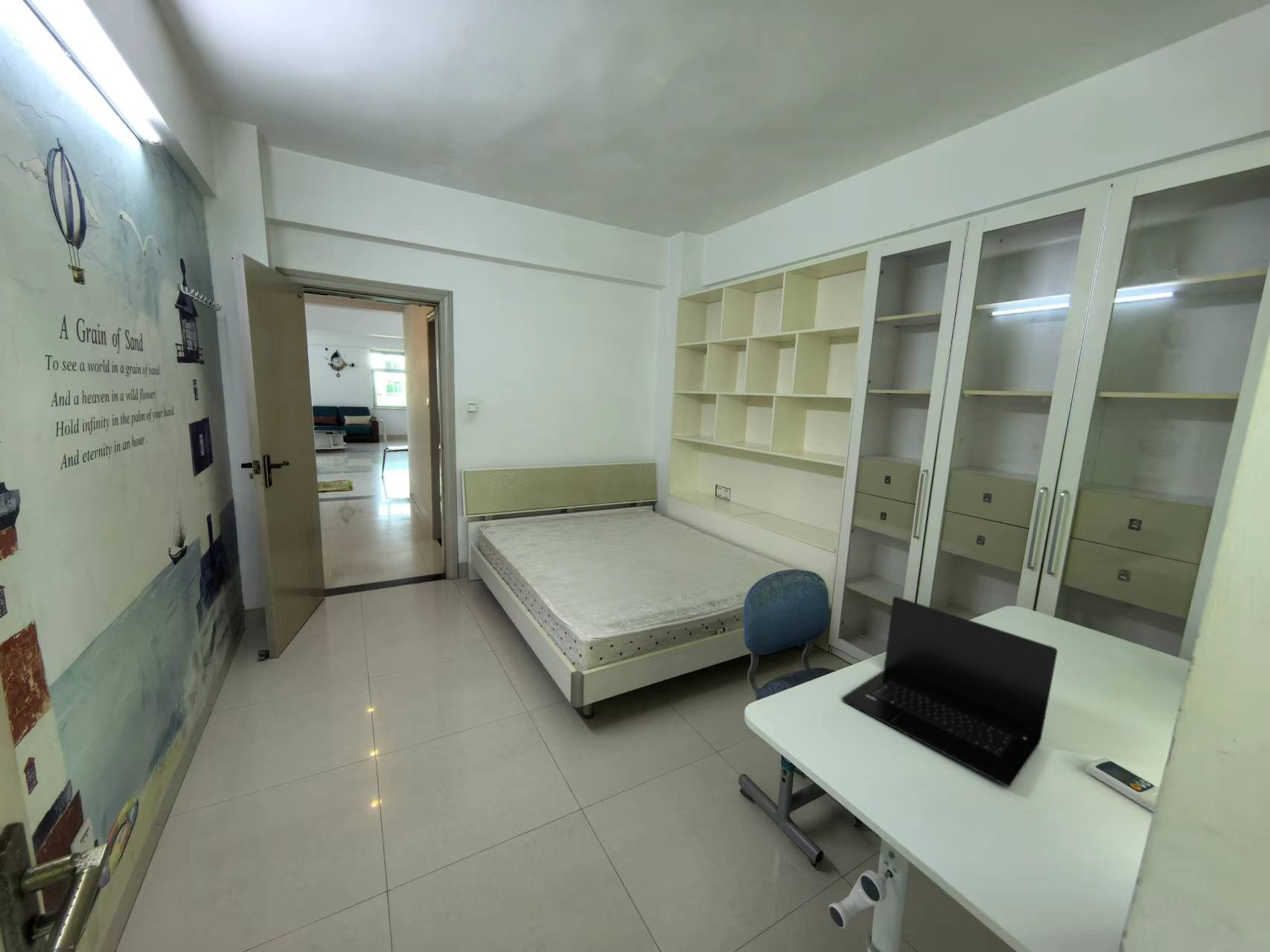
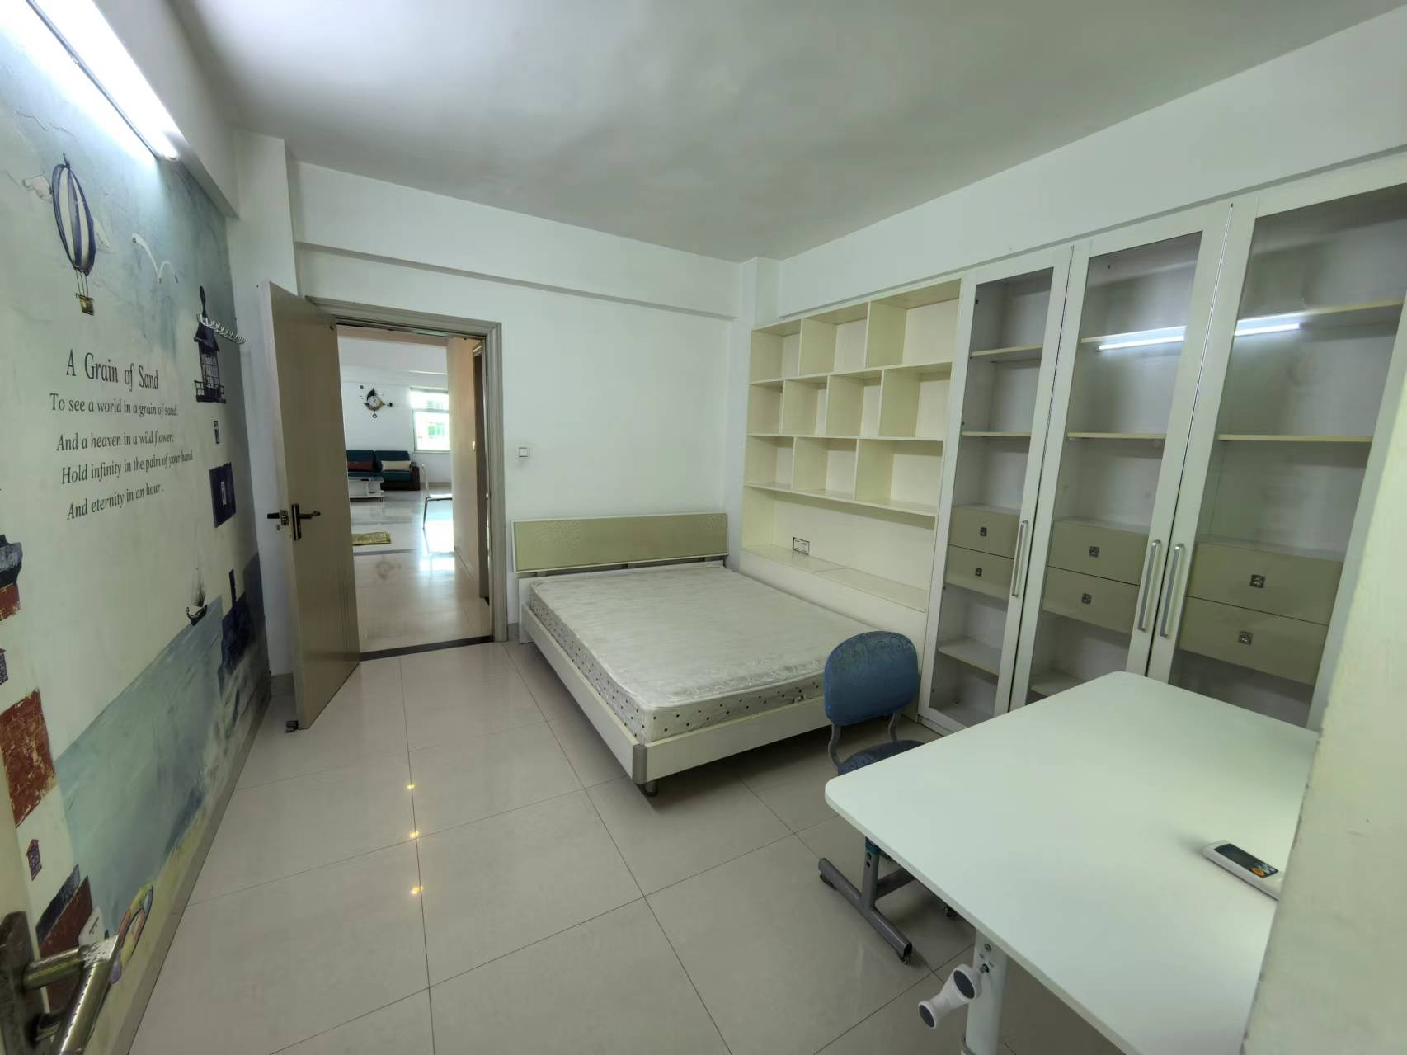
- laptop [841,595,1059,788]
